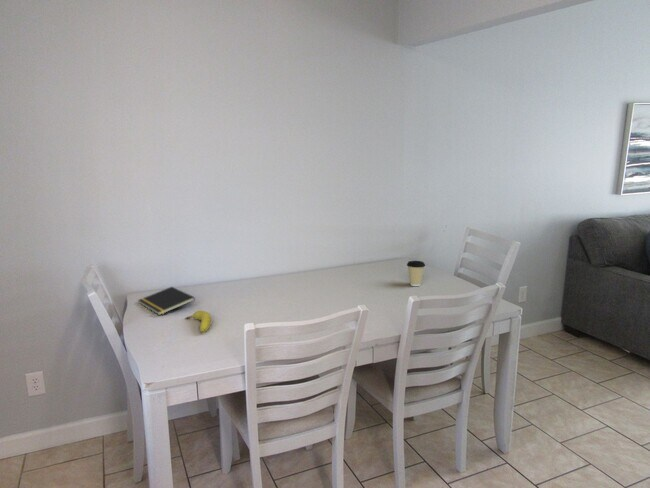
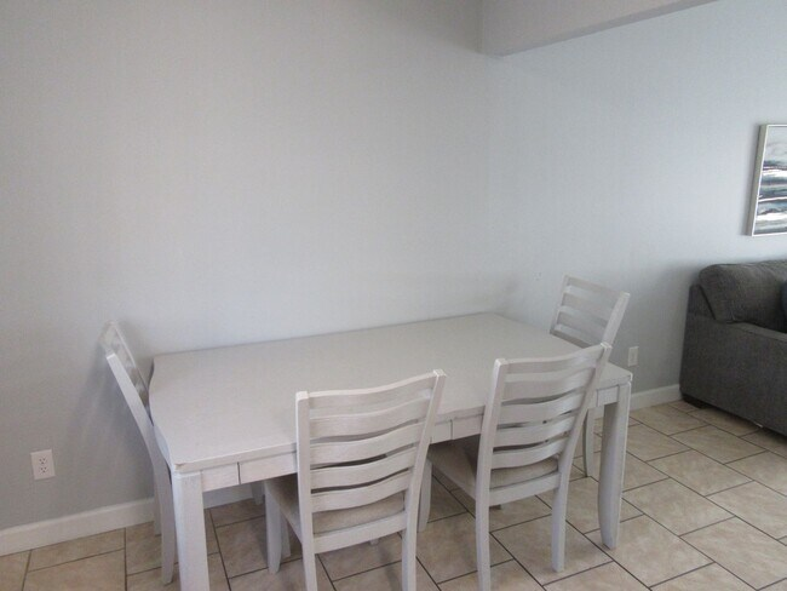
- notepad [137,286,196,316]
- coffee cup [406,260,426,287]
- fruit [184,310,212,334]
